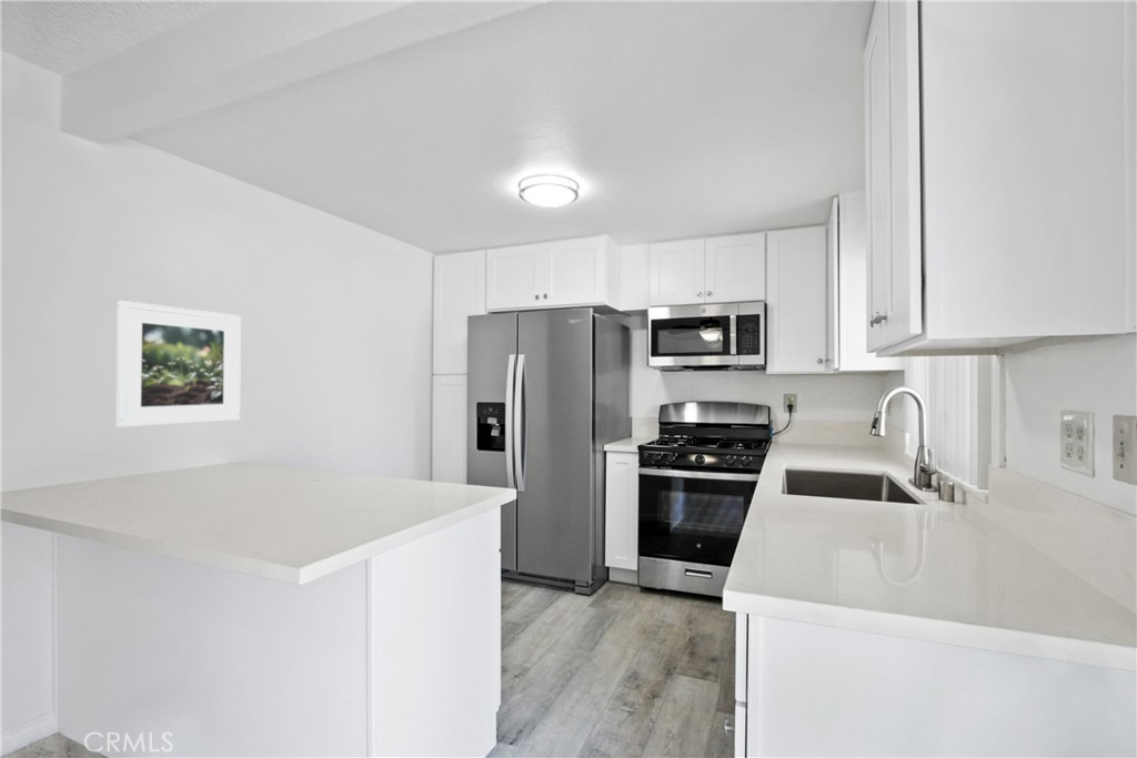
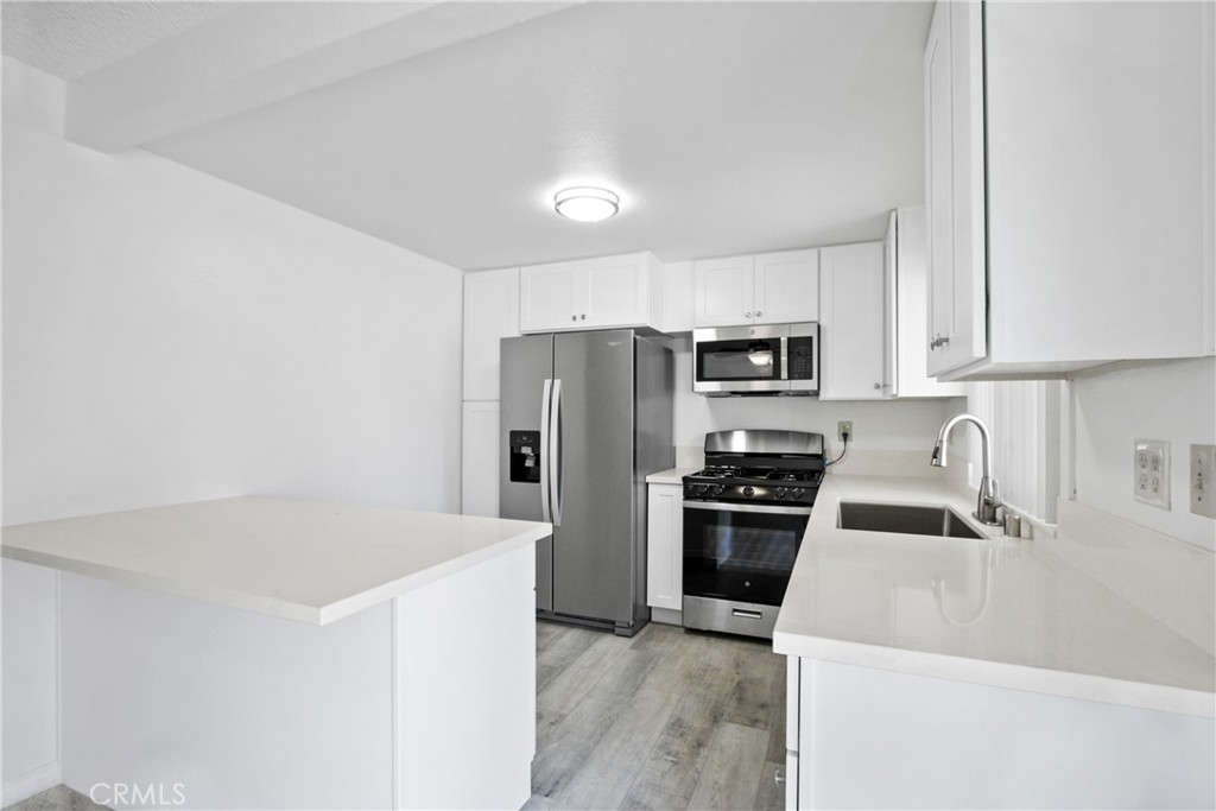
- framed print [114,300,242,428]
